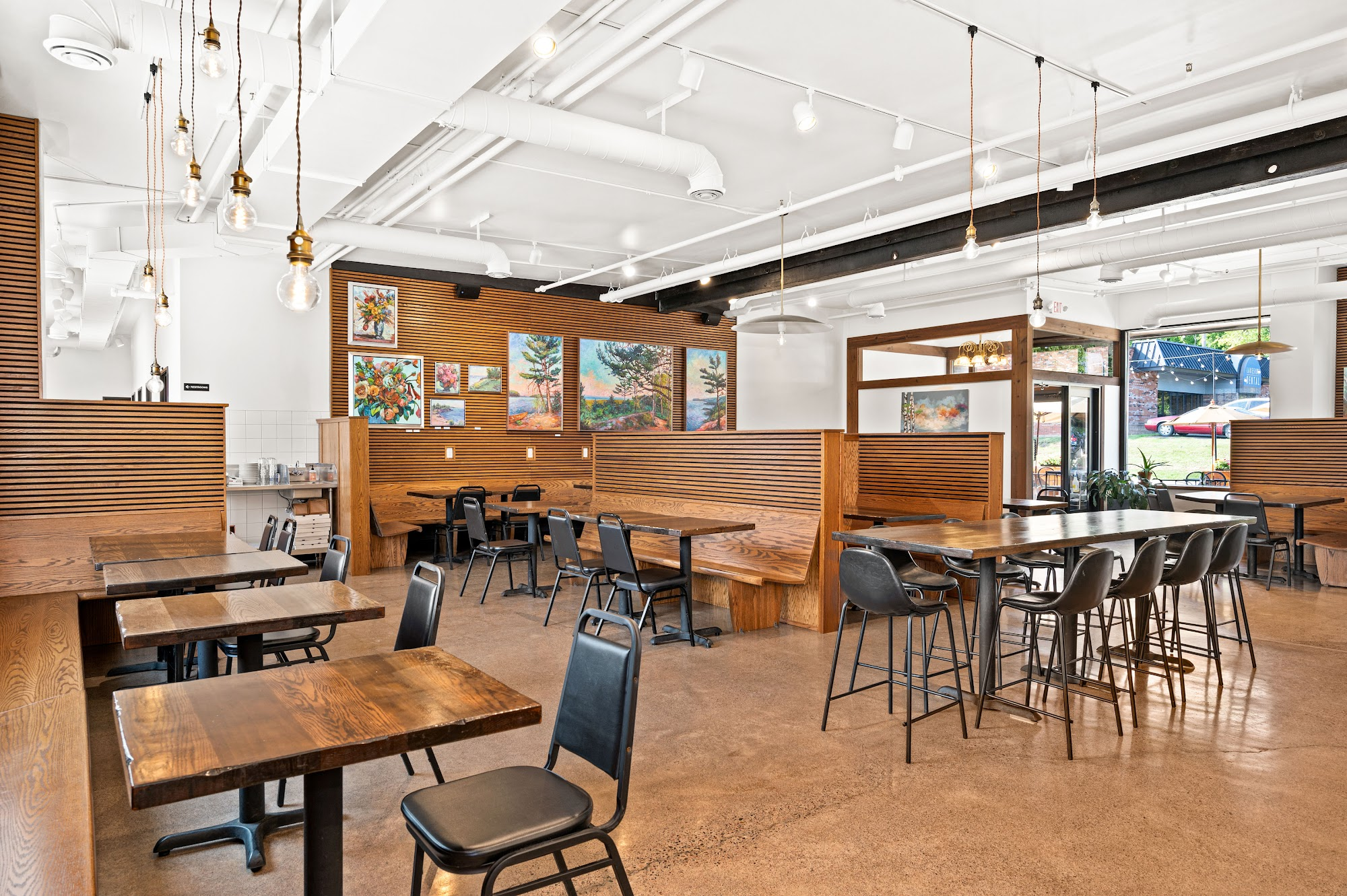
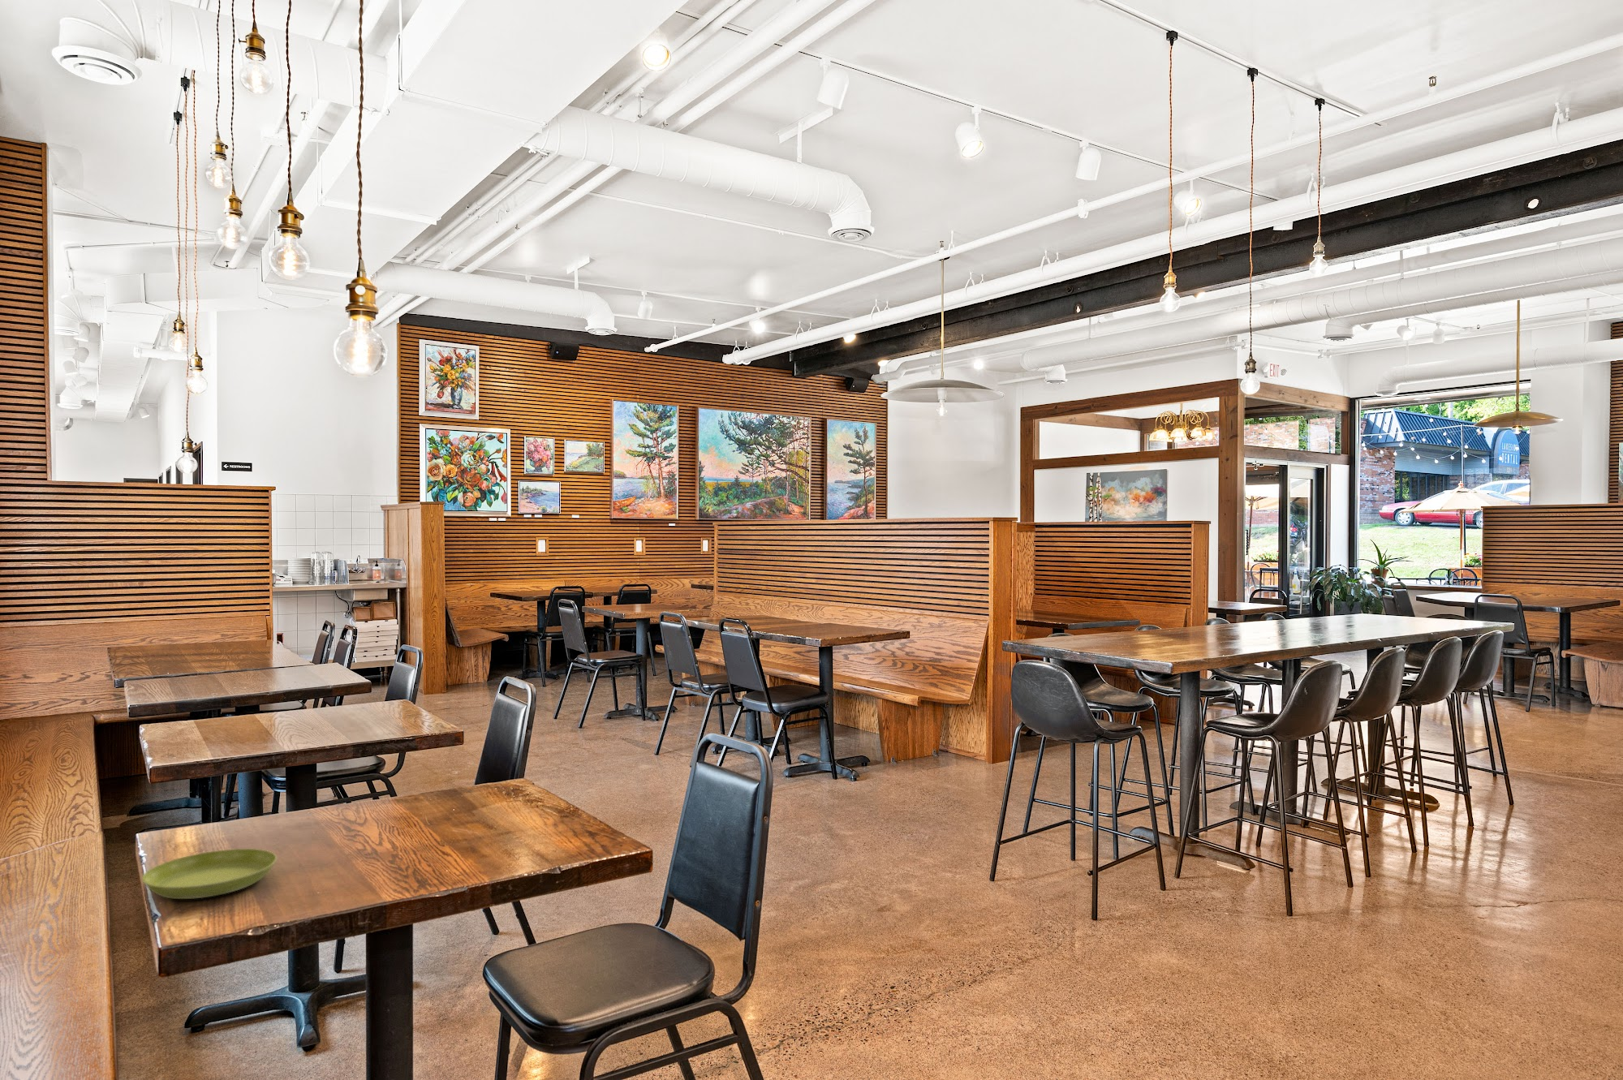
+ saucer [141,847,277,900]
